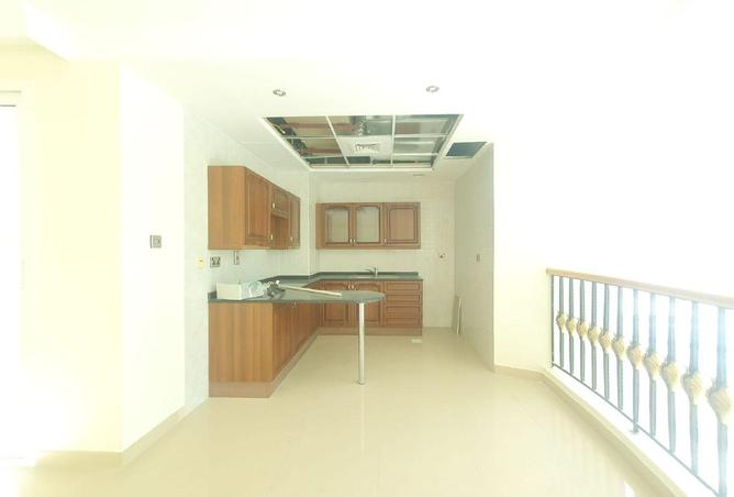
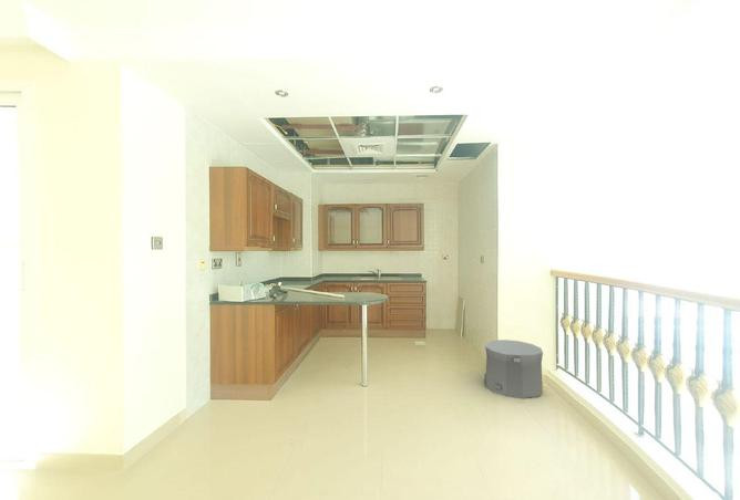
+ trash can [483,338,544,399]
